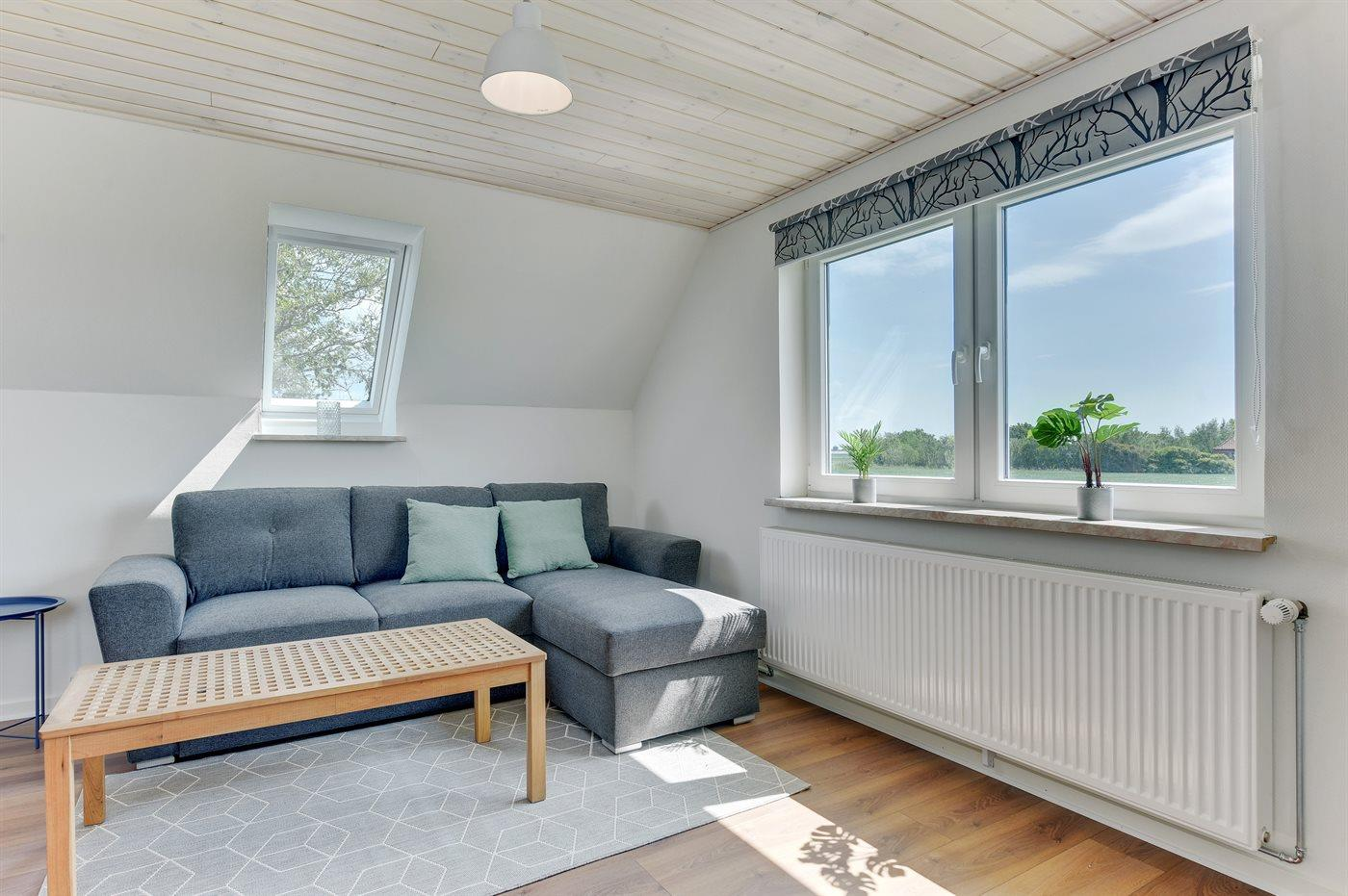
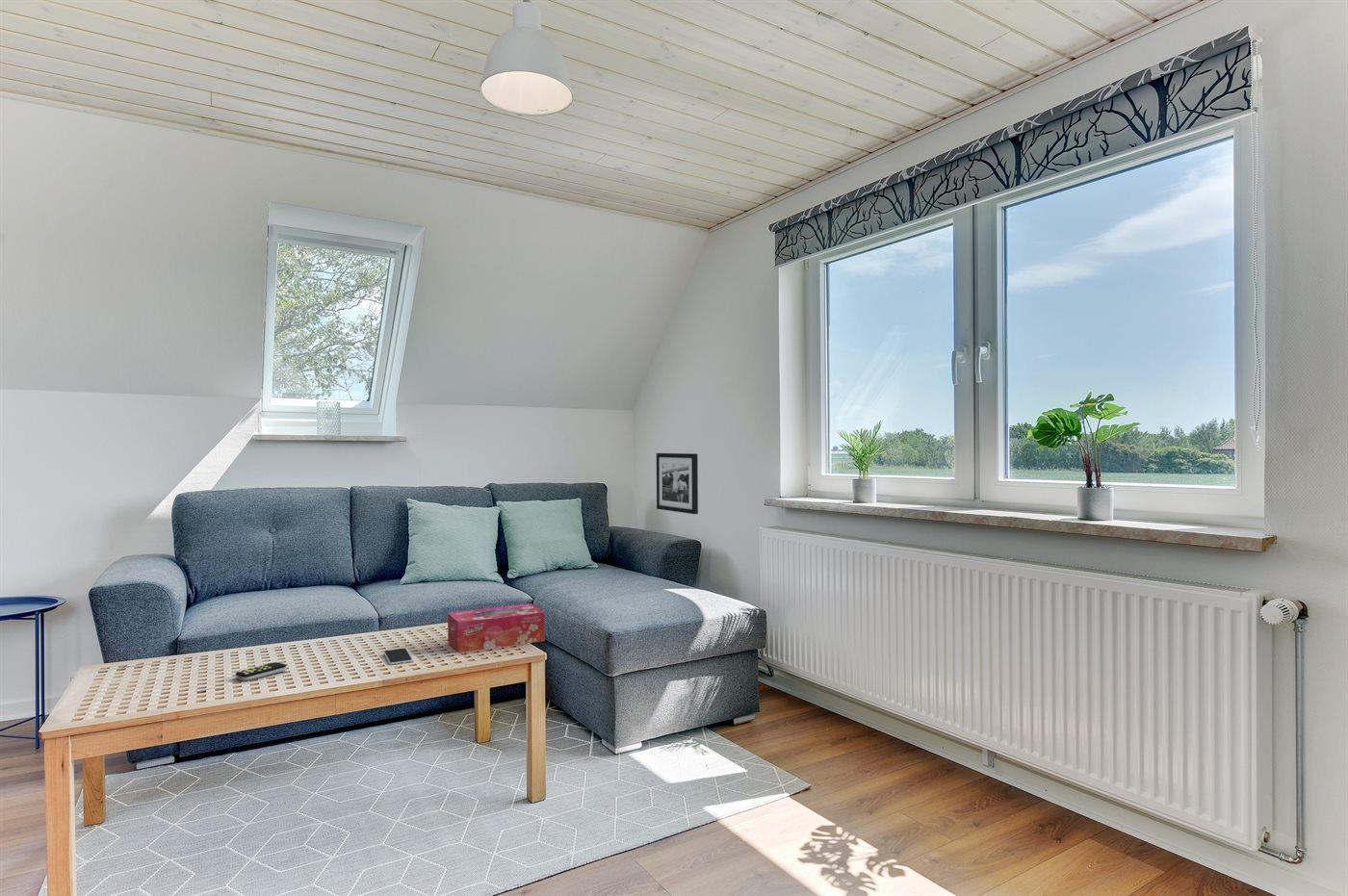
+ picture frame [656,452,699,515]
+ smartphone [383,648,414,666]
+ remote control [235,661,287,681]
+ tissue box [447,602,546,653]
